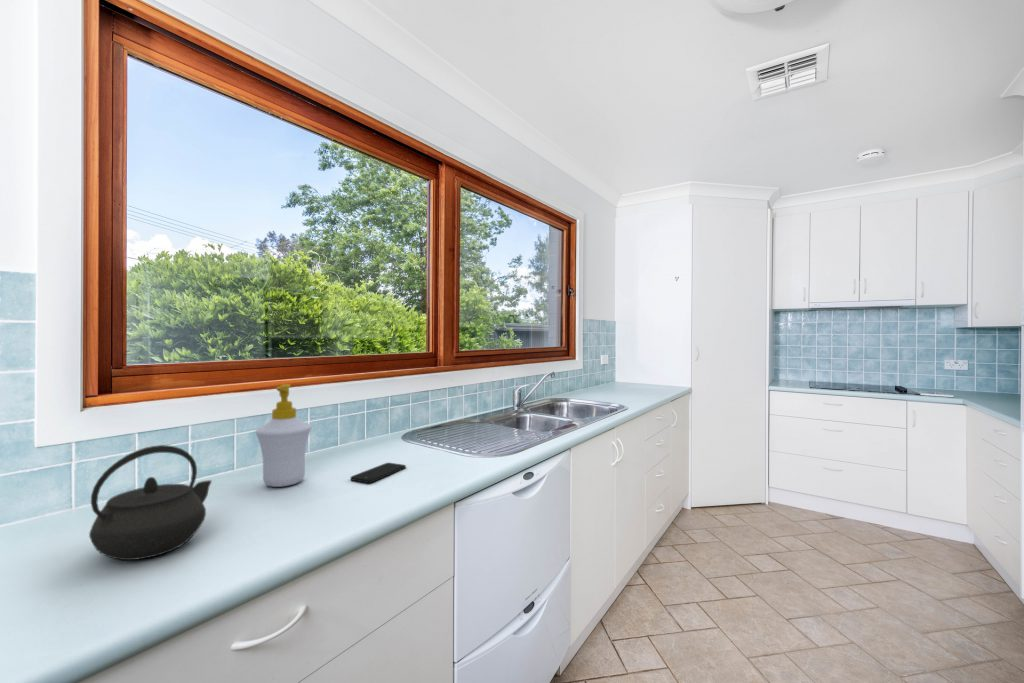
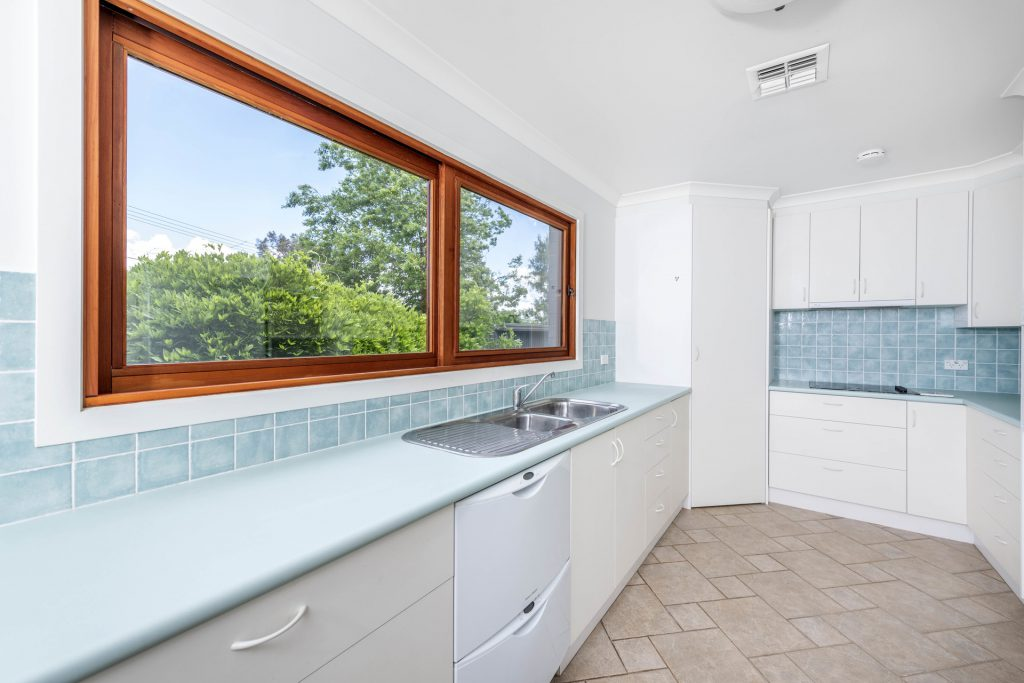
- soap bottle [254,383,312,488]
- smartphone [350,462,407,484]
- kettle [88,444,213,561]
